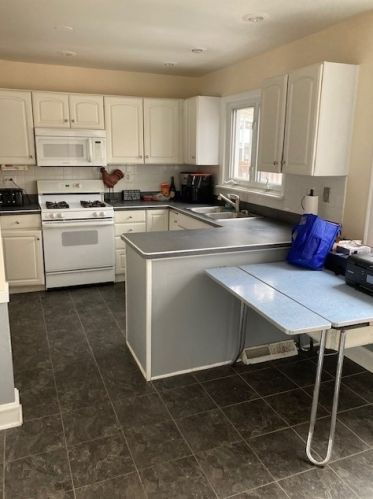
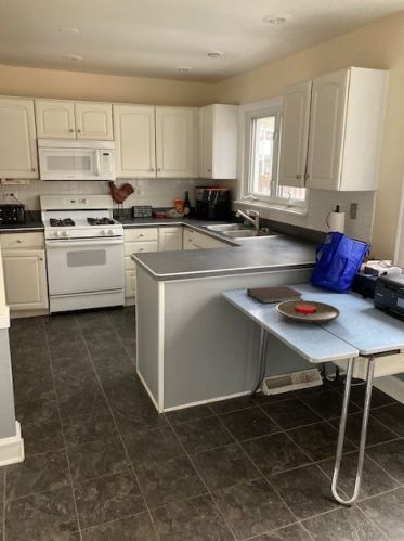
+ plate [275,299,341,324]
+ notebook [246,285,304,305]
